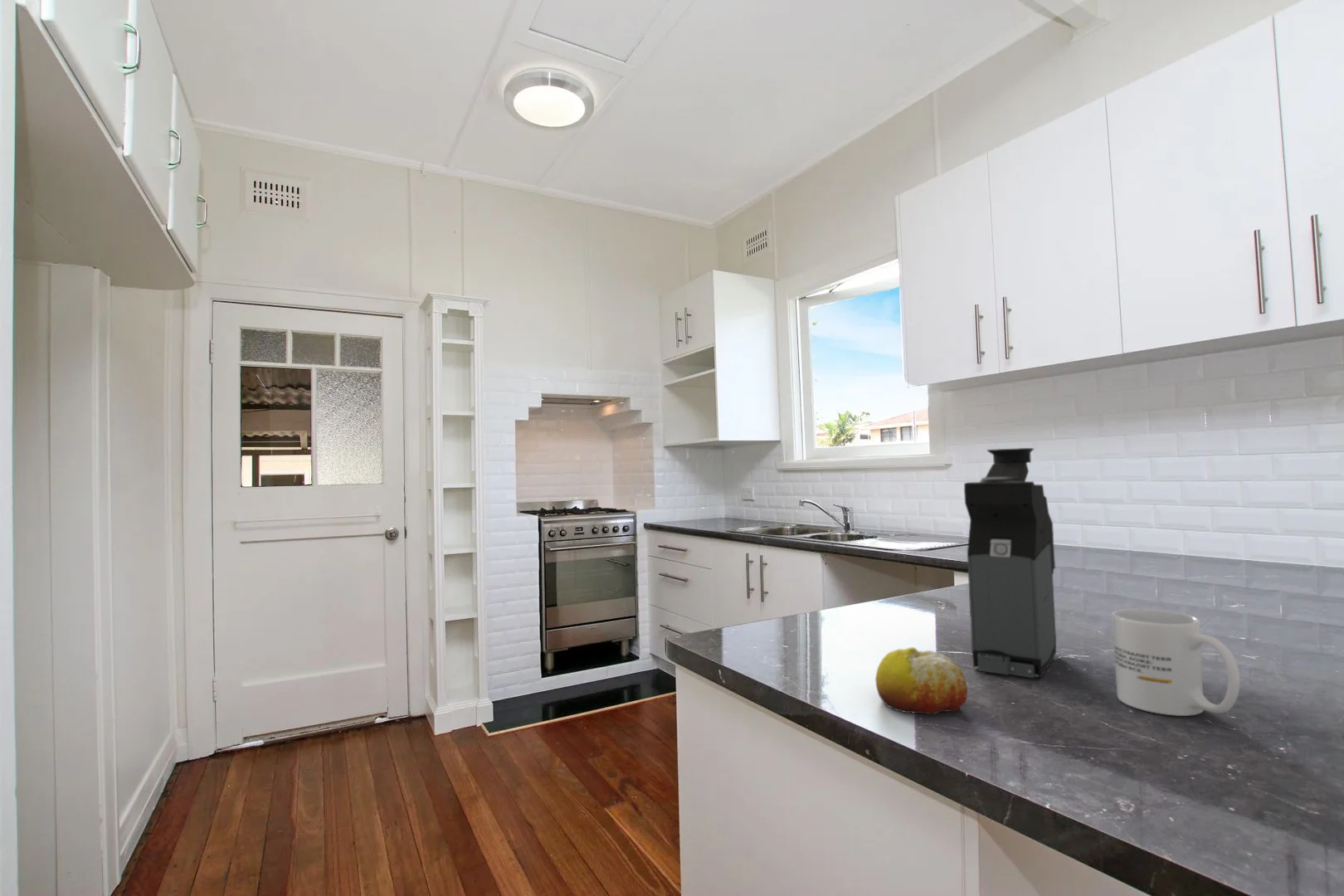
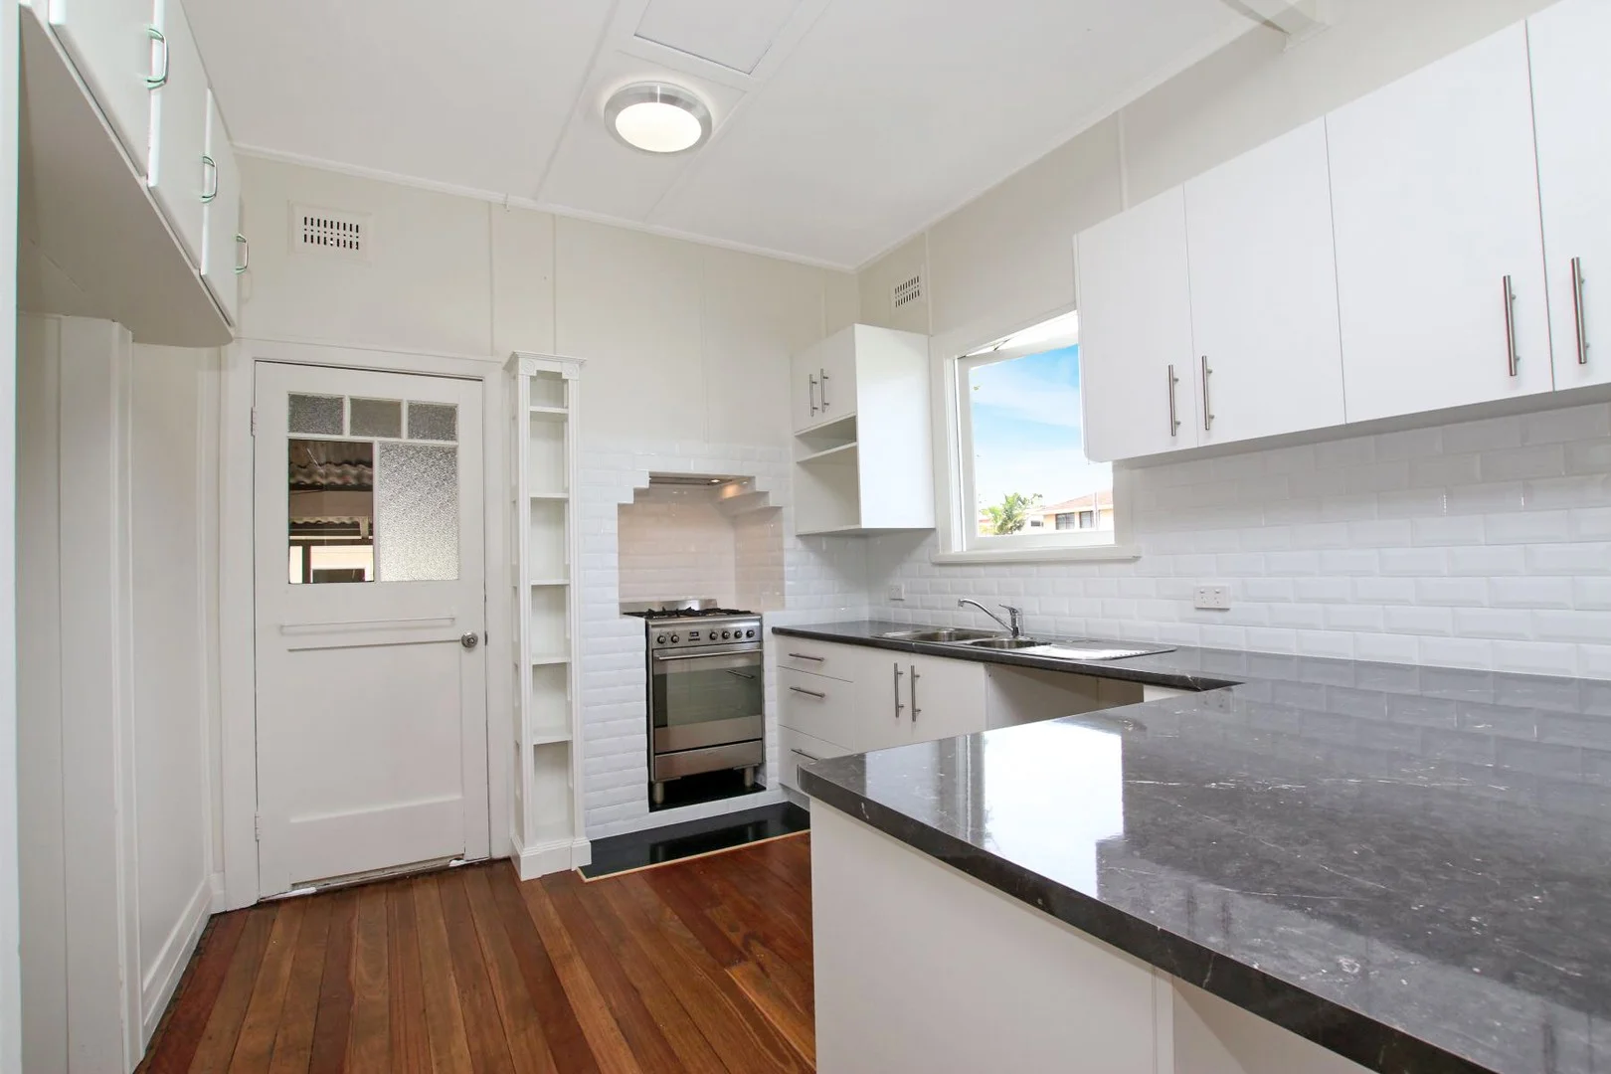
- fruit [874,646,968,715]
- coffee maker [963,447,1057,679]
- mug [1111,607,1241,717]
